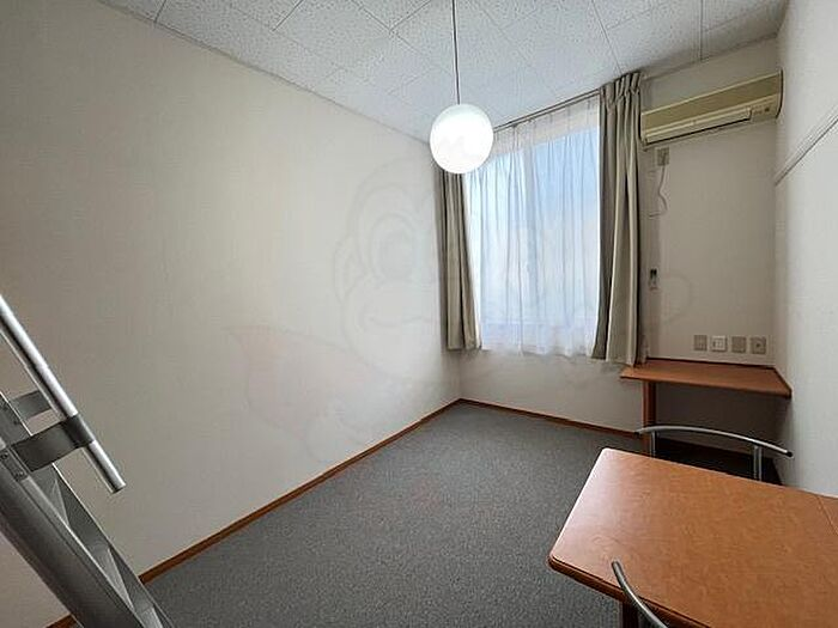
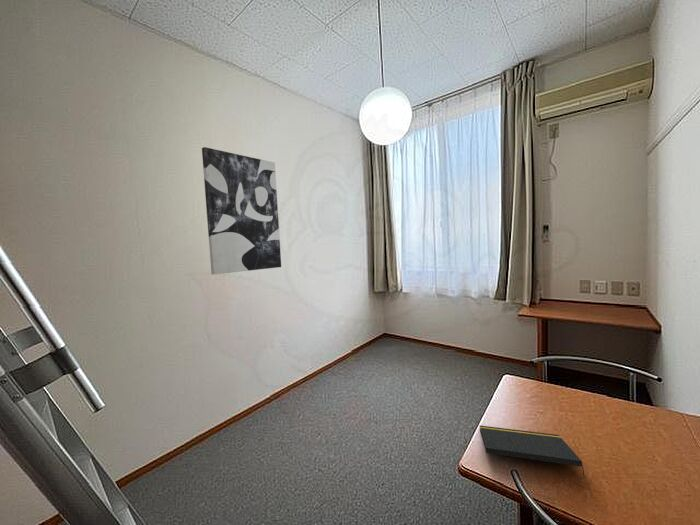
+ notepad [478,424,586,479]
+ wall art [201,146,282,275]
